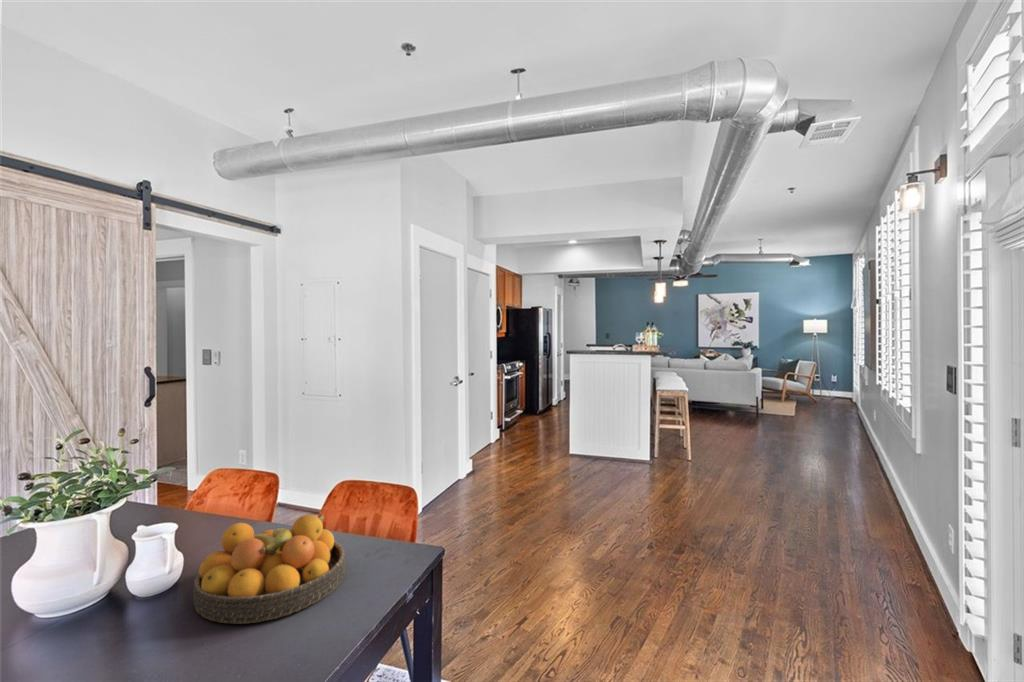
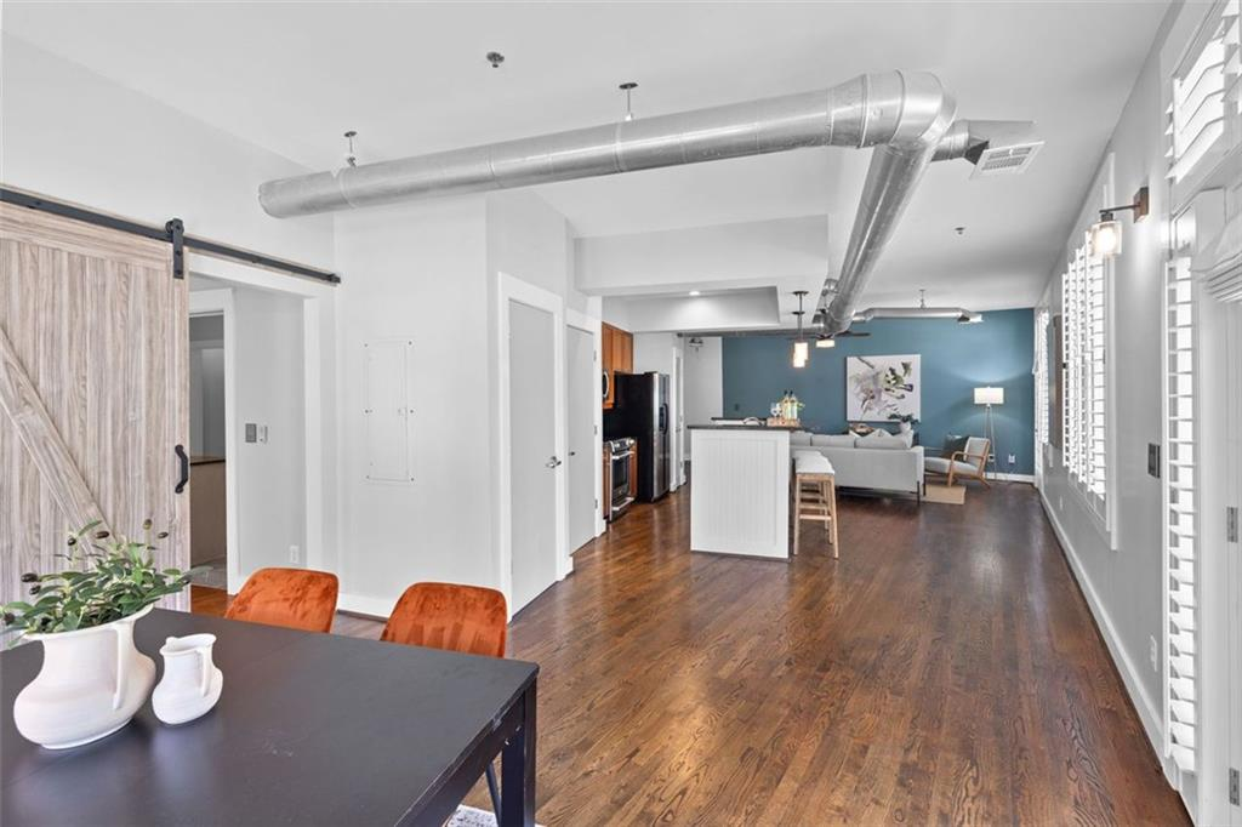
- fruit bowl [192,513,347,625]
